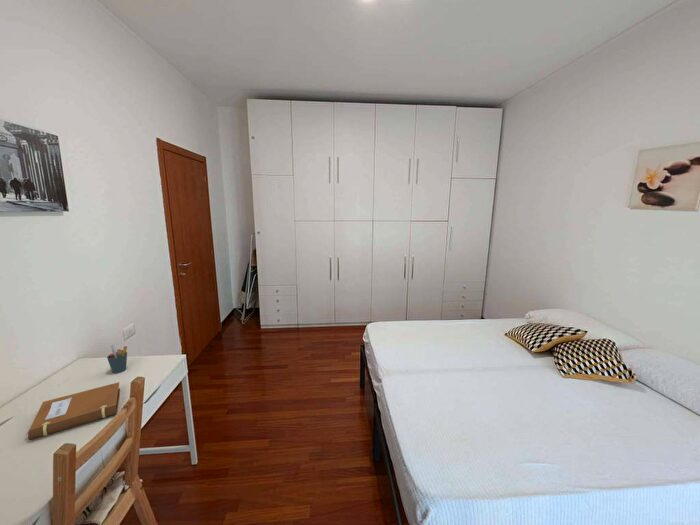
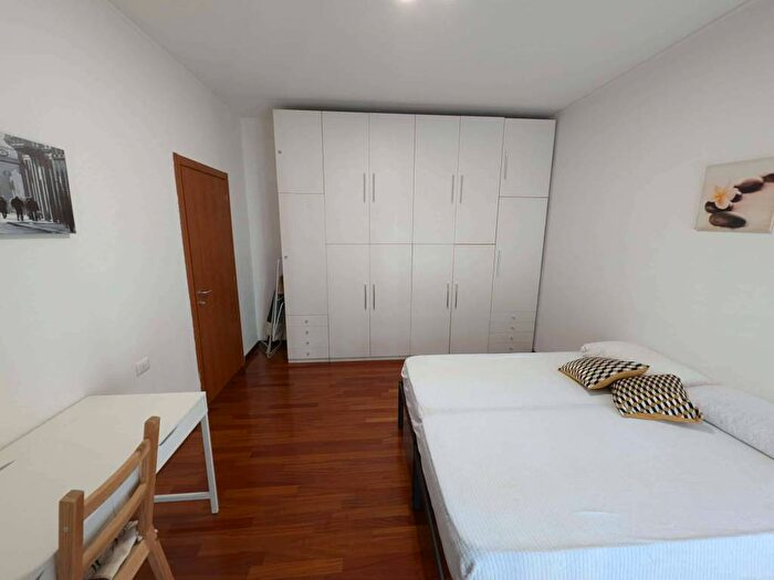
- notebook [24,381,121,441]
- pen holder [106,343,128,374]
